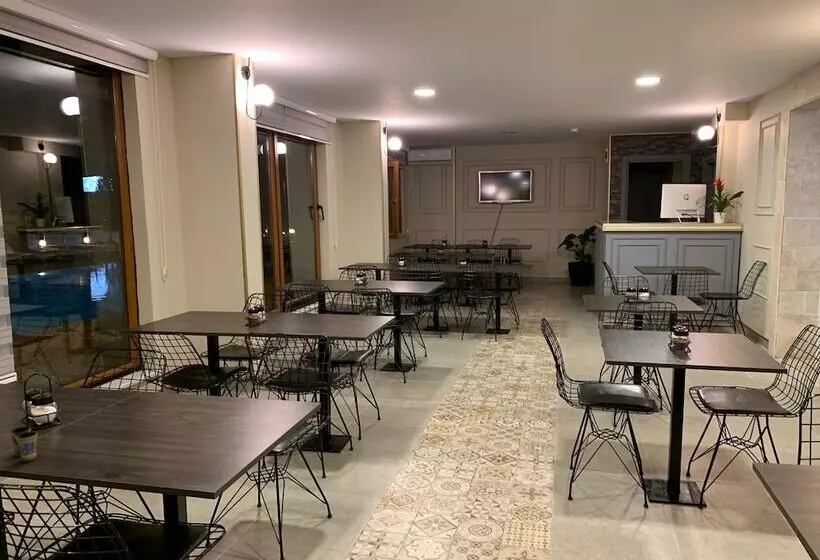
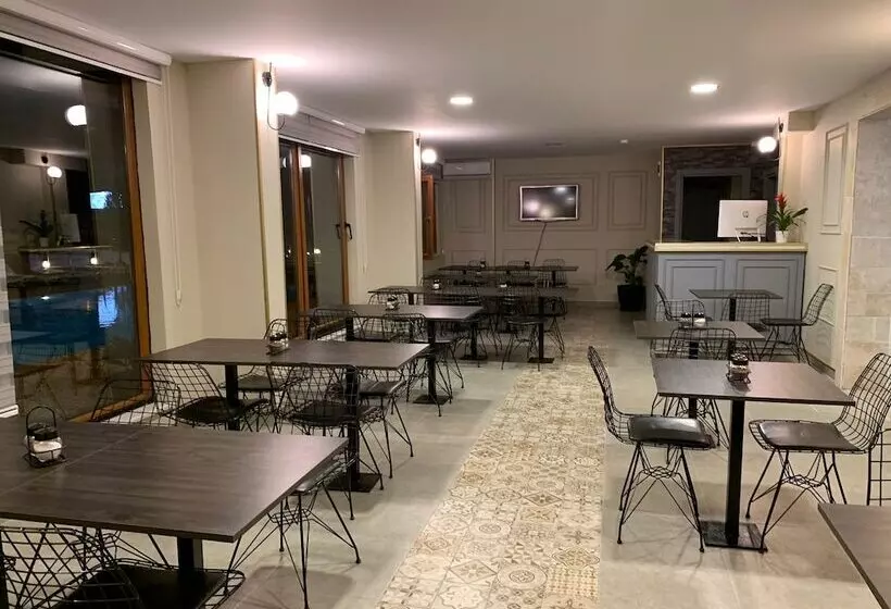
- cup [8,426,38,463]
